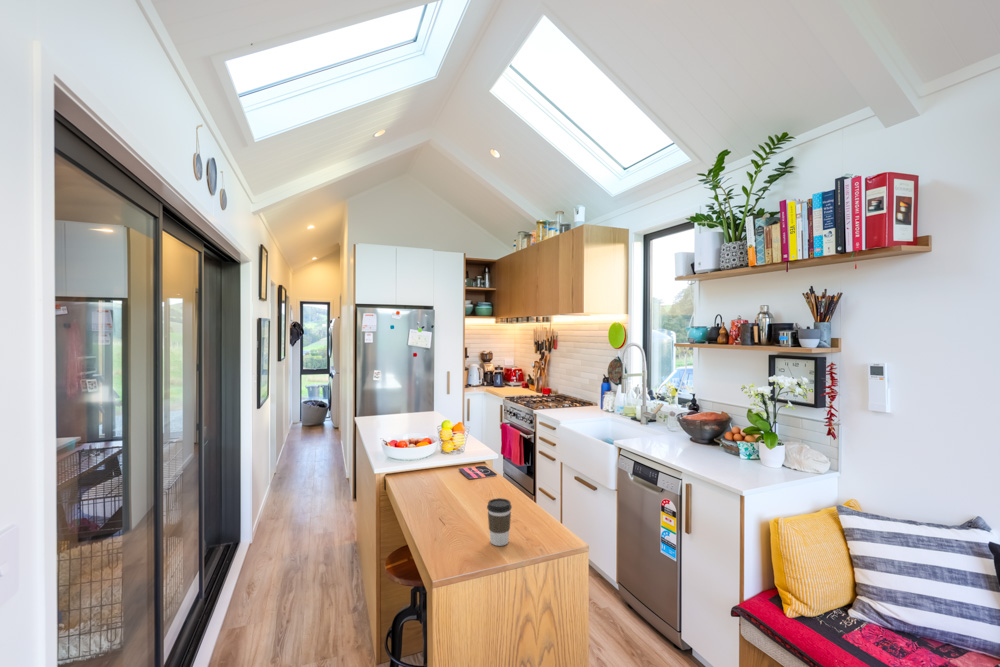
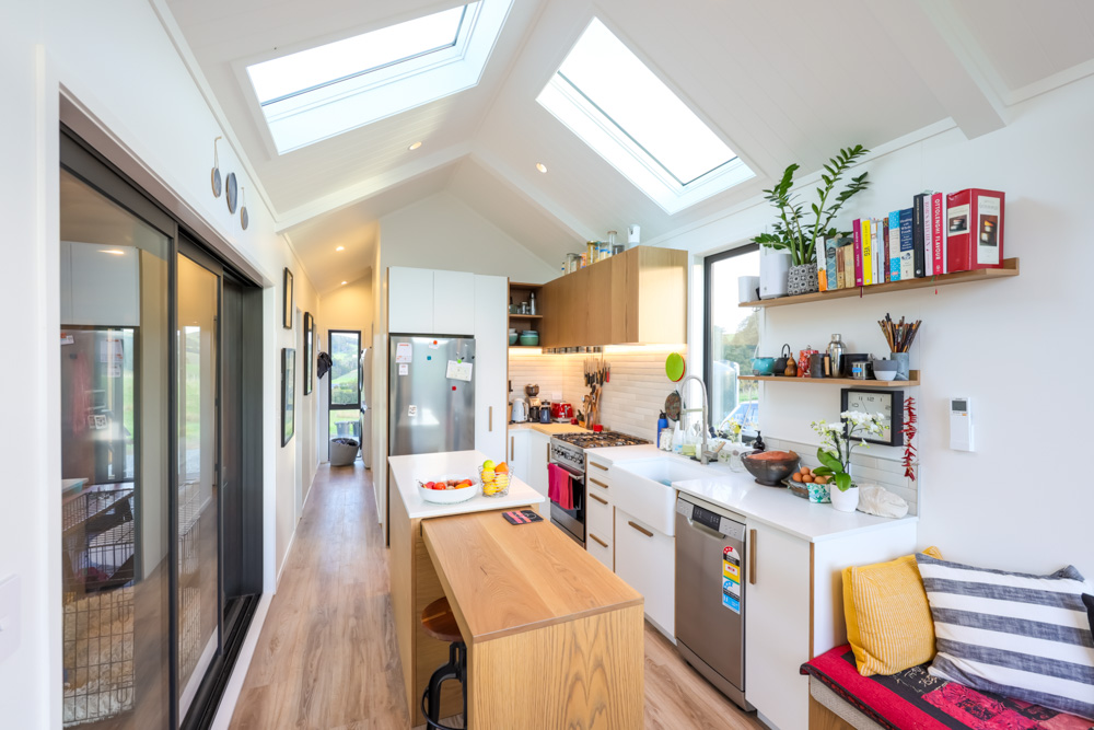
- coffee cup [486,497,513,547]
